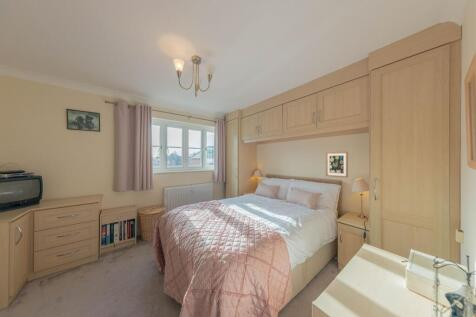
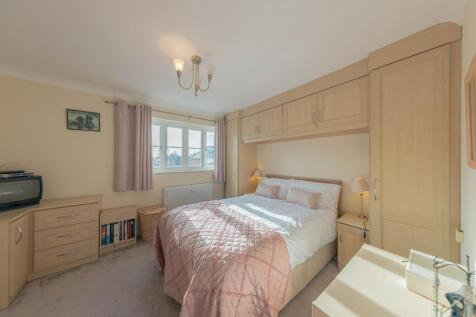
- wall art [325,151,349,179]
